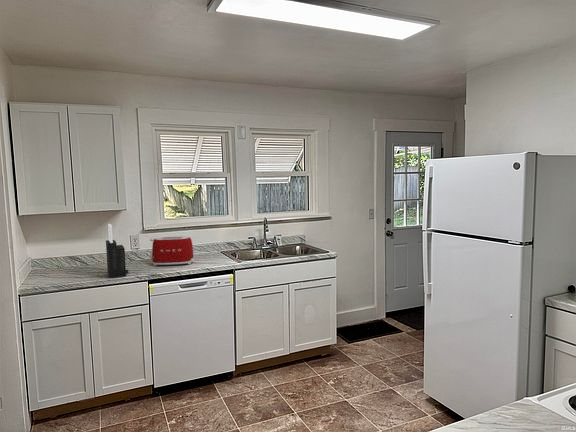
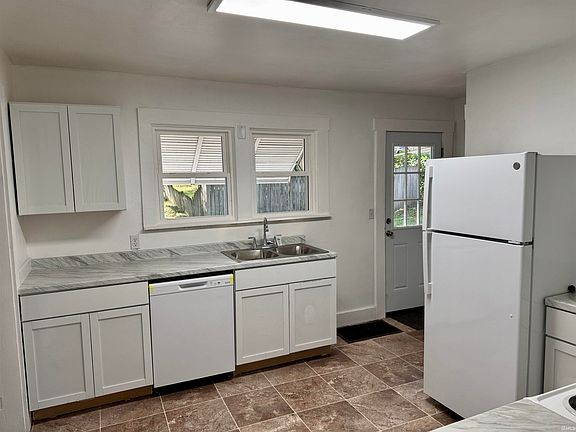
- knife block [105,223,129,279]
- toaster [149,236,195,267]
